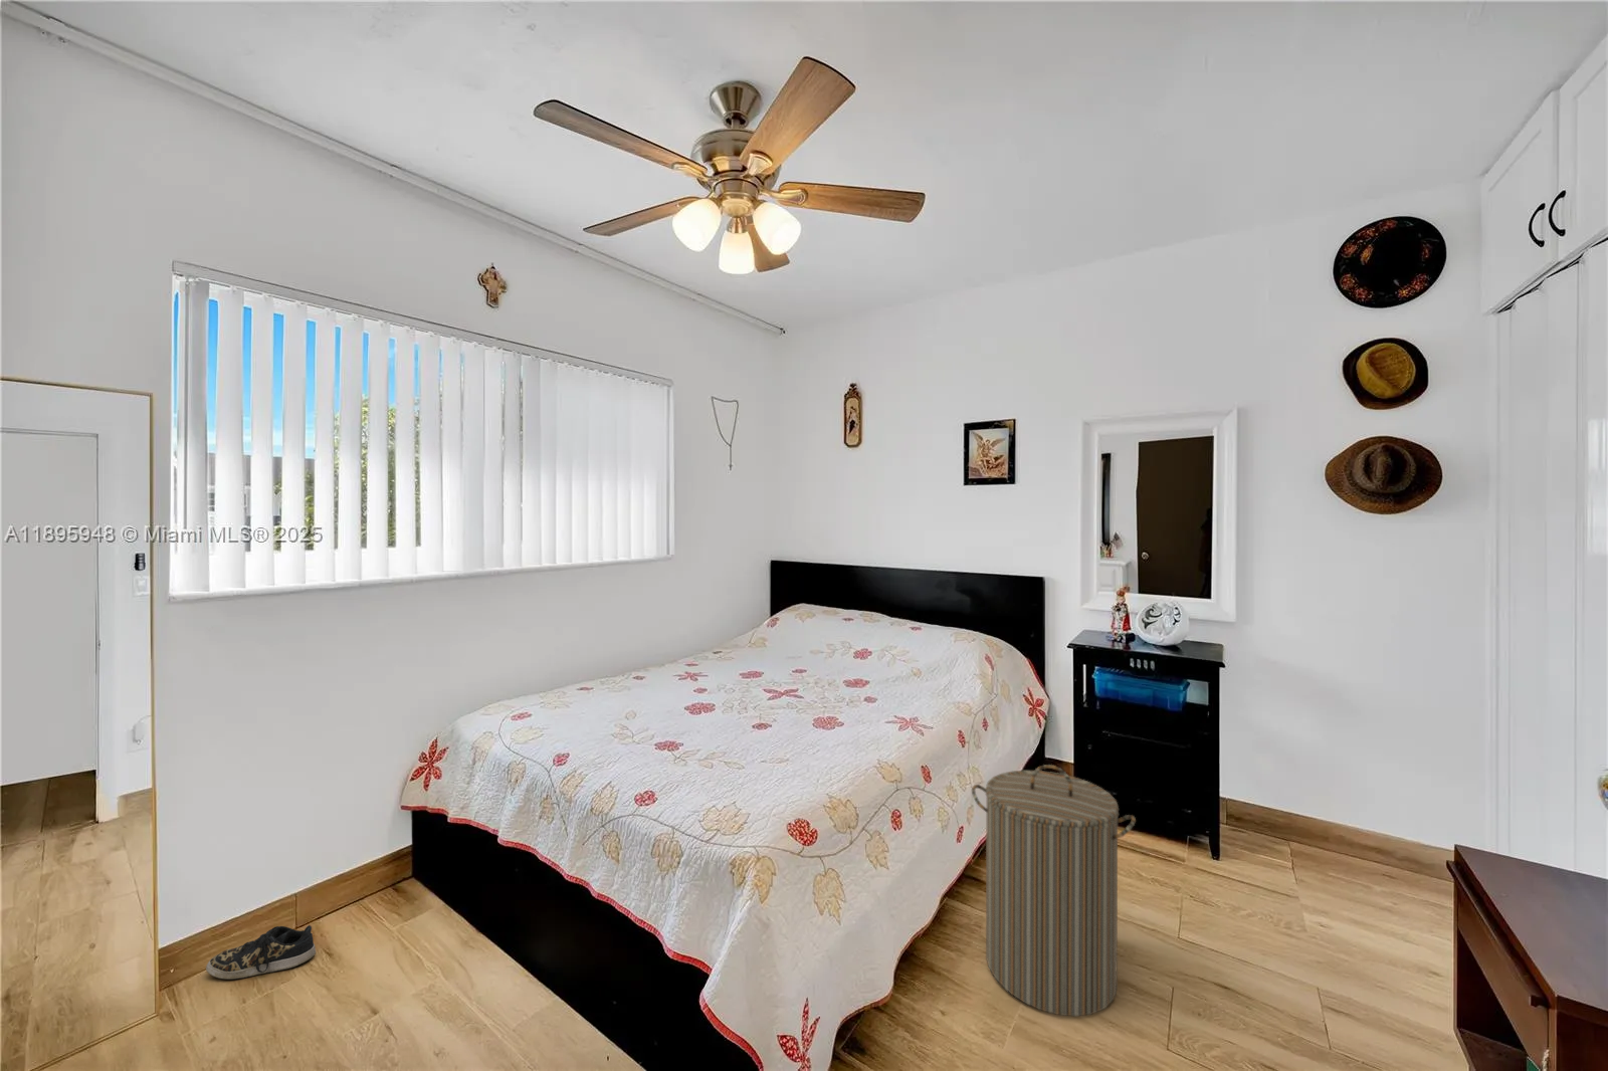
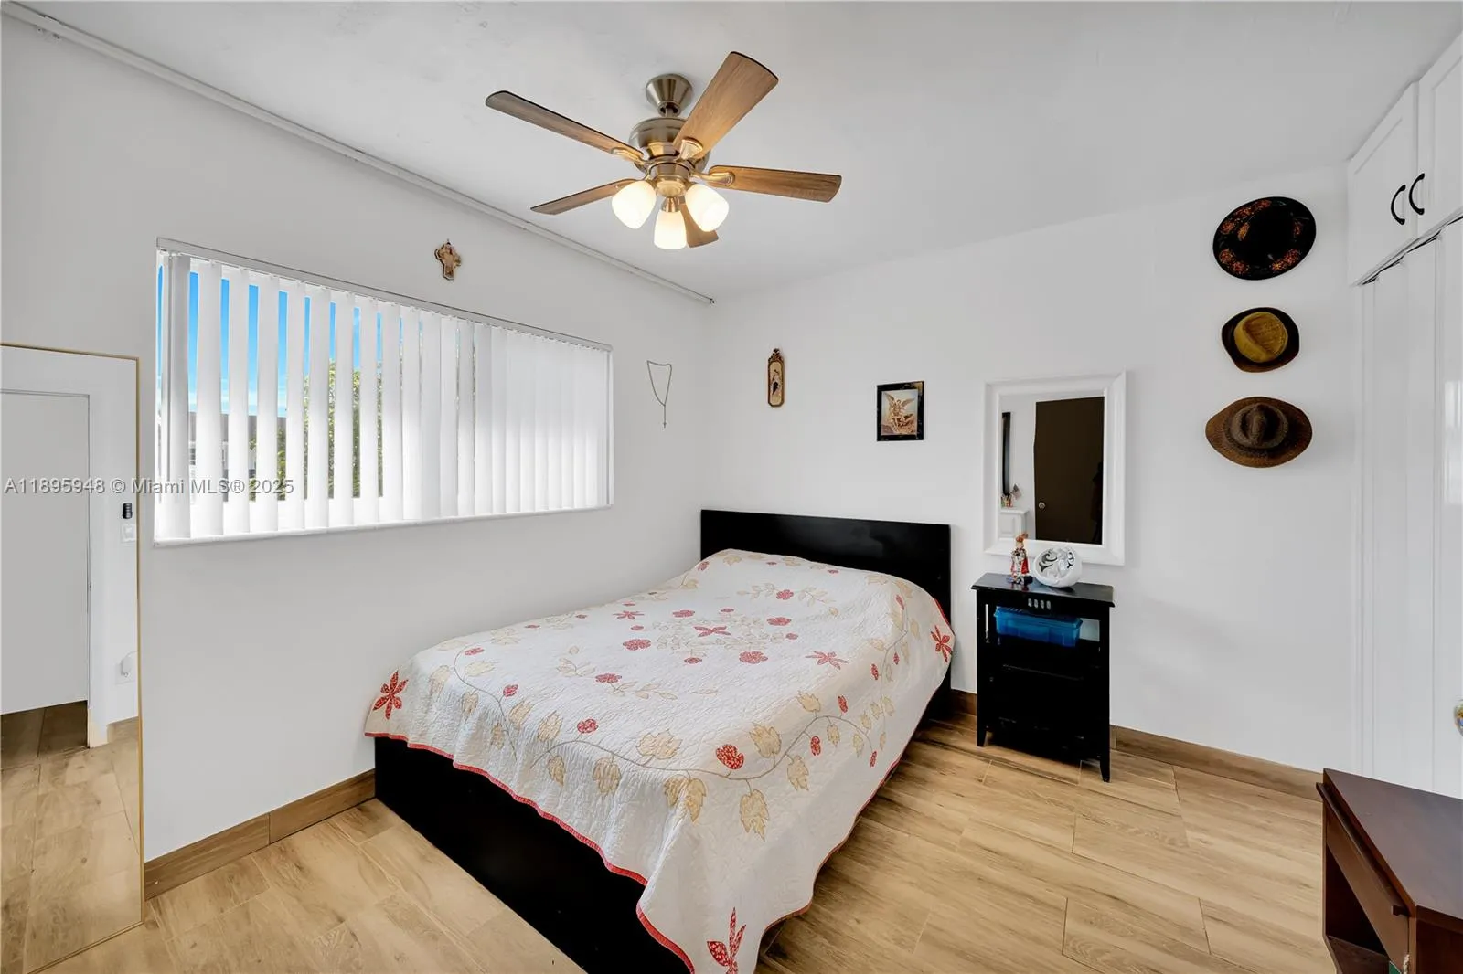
- laundry hamper [971,764,1137,1017]
- shoe [204,924,317,980]
